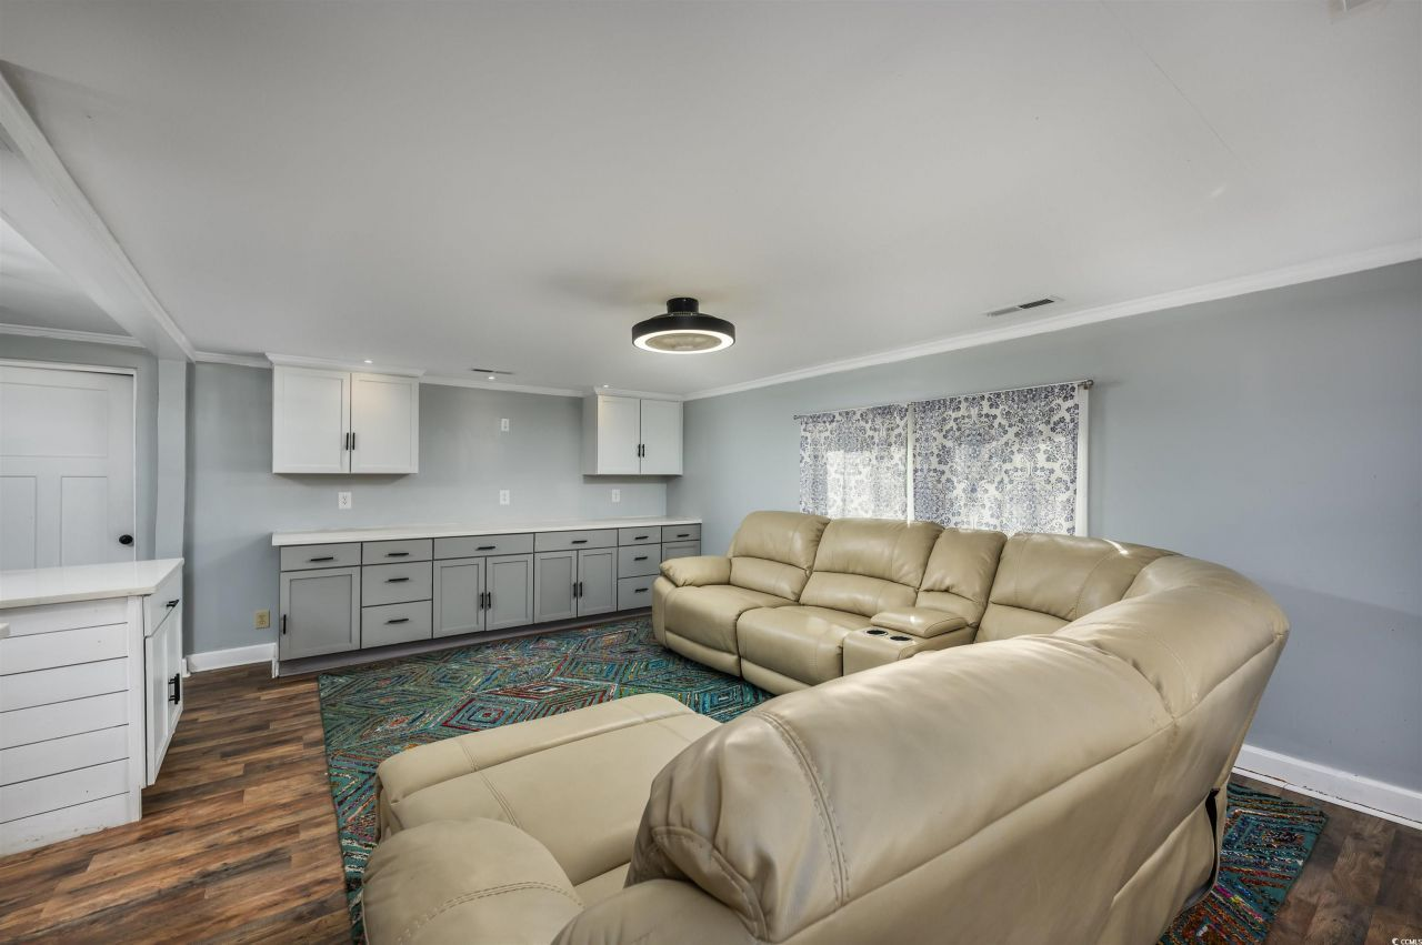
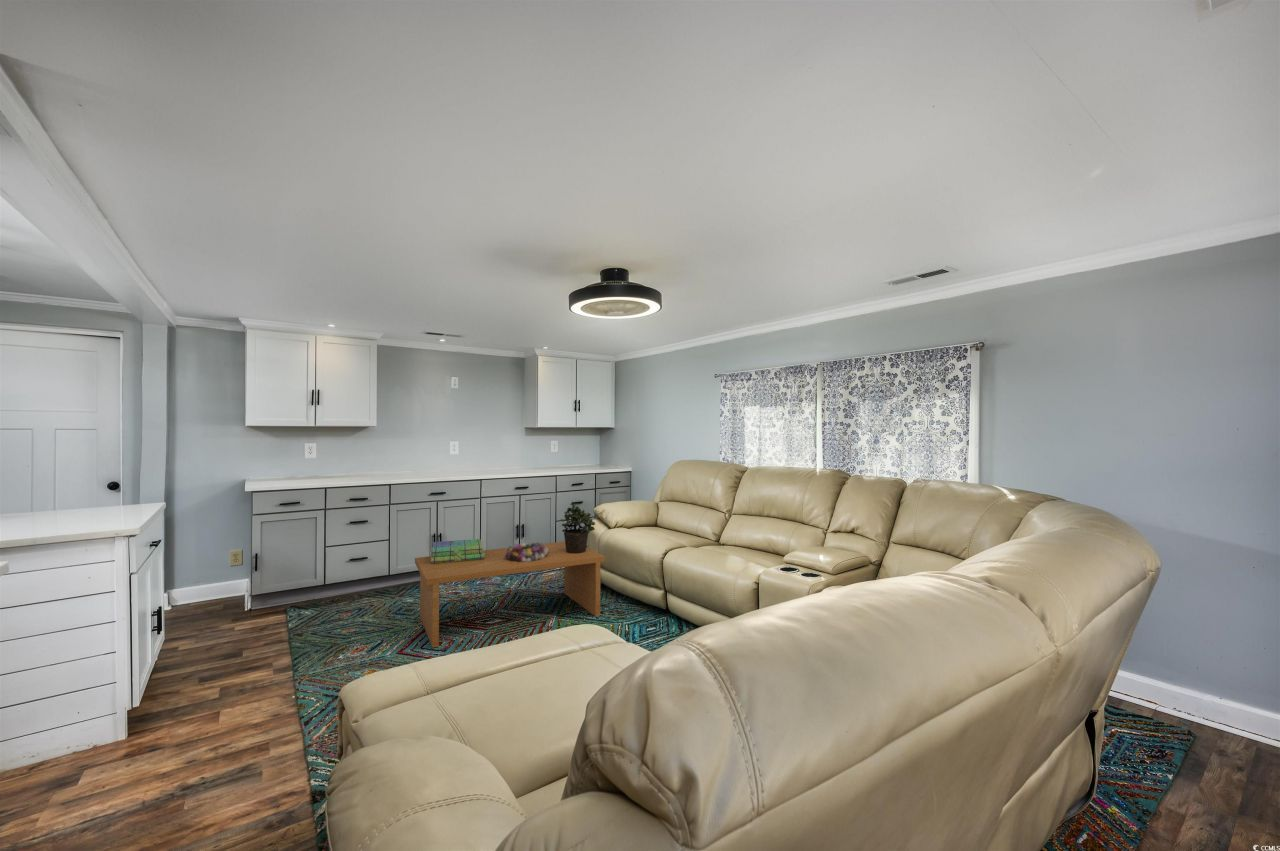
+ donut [504,541,550,561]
+ potted plant [560,503,596,554]
+ coffee table [414,541,606,648]
+ stack of books [430,538,485,564]
